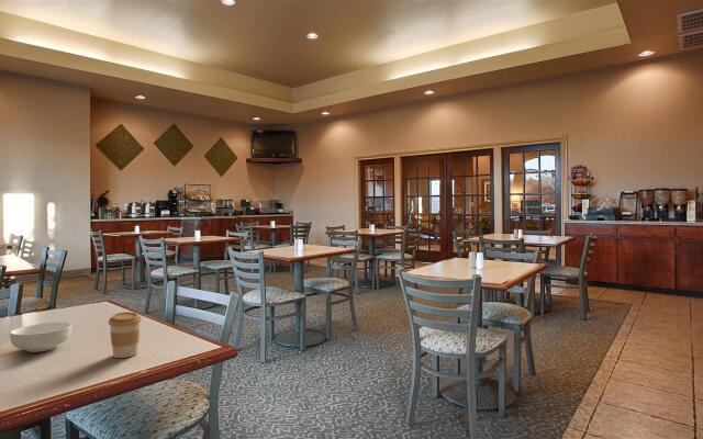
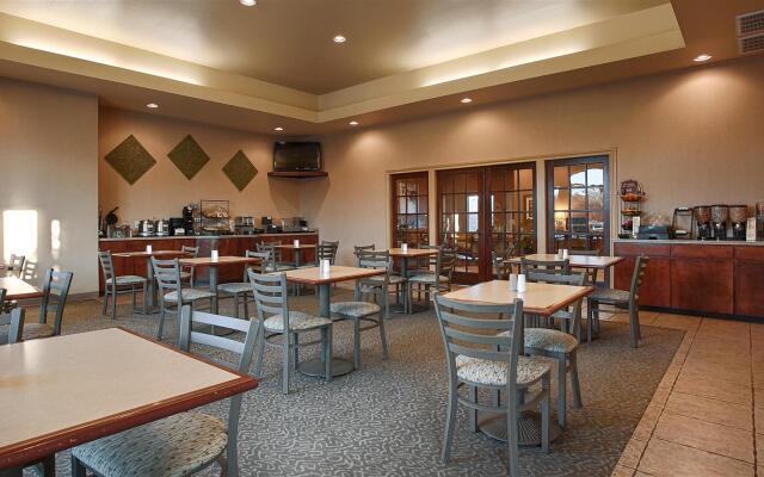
- cereal bowl [9,322,72,353]
- coffee cup [108,311,143,359]
